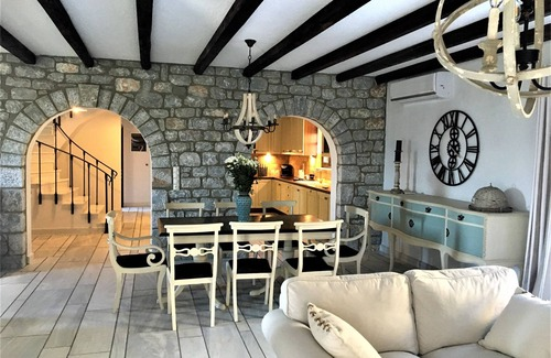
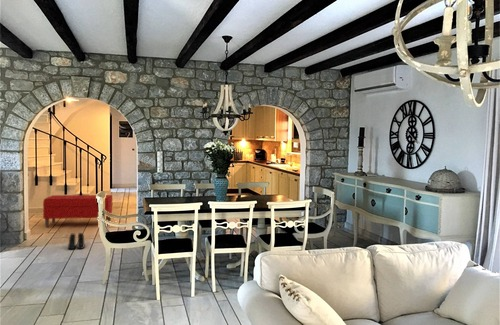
+ boots [67,232,86,250]
+ bench [42,194,113,229]
